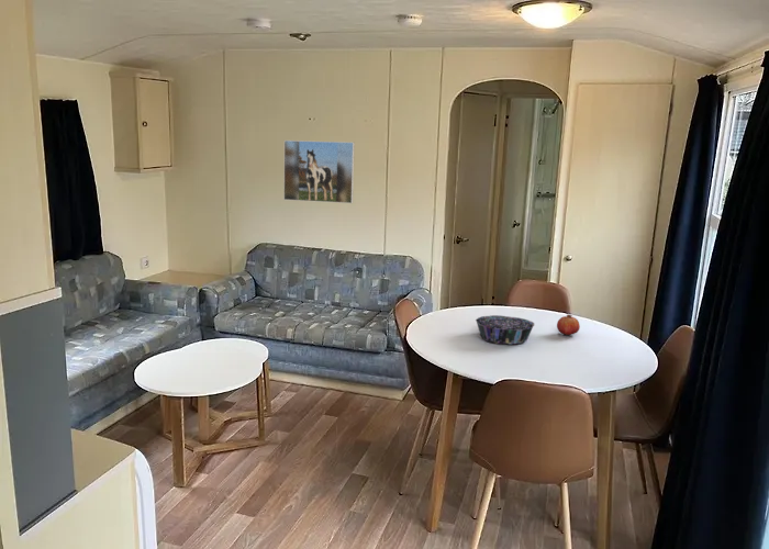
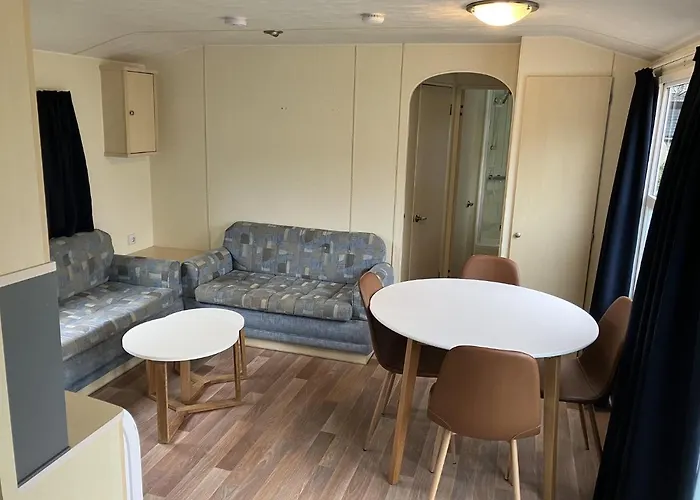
- decorative bowl [475,314,536,345]
- fruit [556,314,581,336]
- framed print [282,139,356,204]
